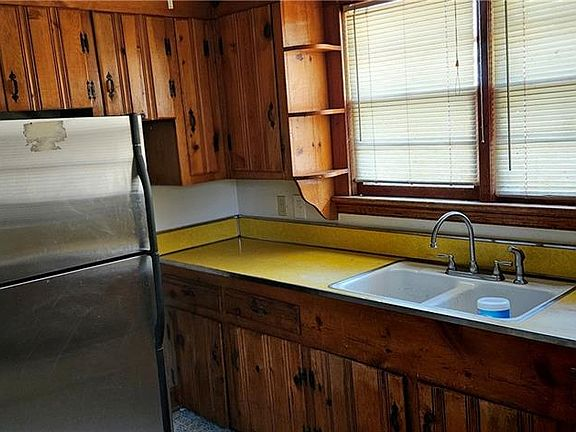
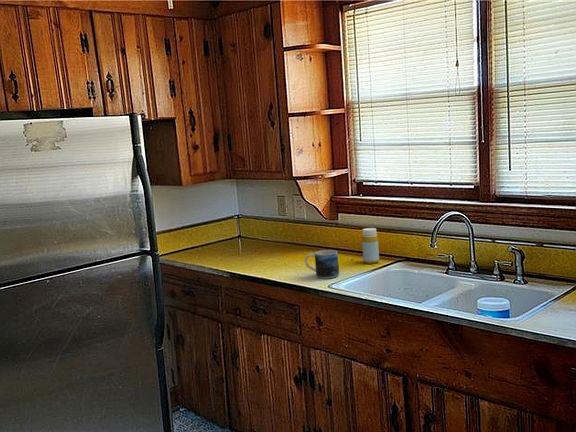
+ mug [304,249,340,279]
+ bottle [361,227,380,265]
